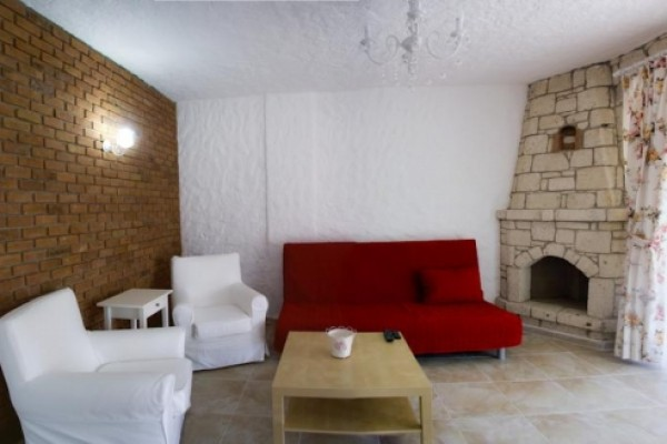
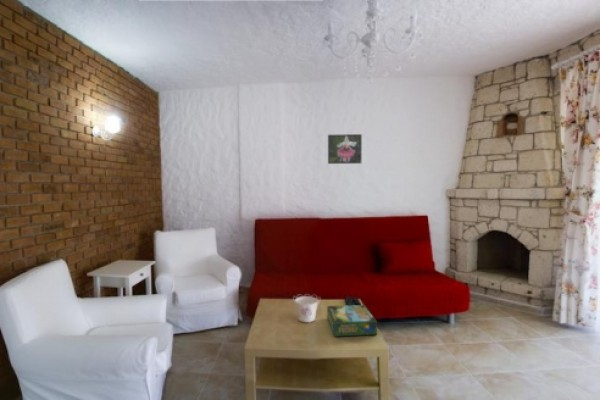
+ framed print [327,133,363,165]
+ board game [326,304,378,338]
